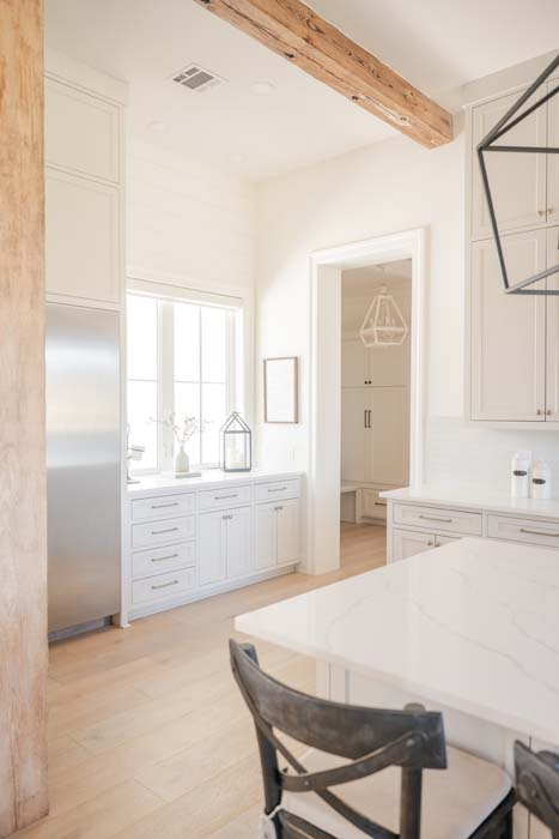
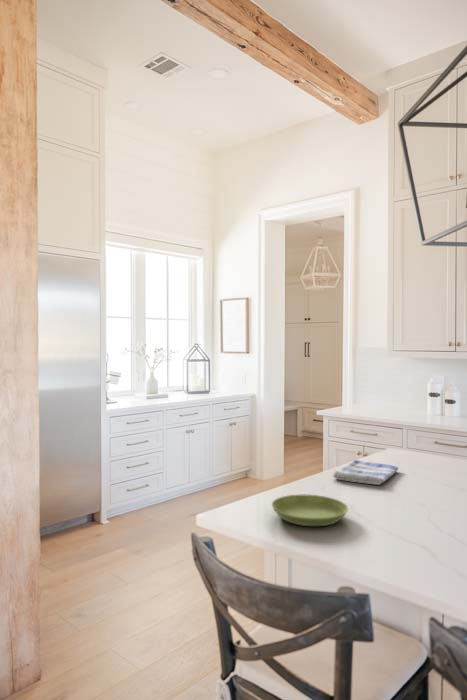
+ saucer [271,494,349,527]
+ dish towel [331,459,399,486]
